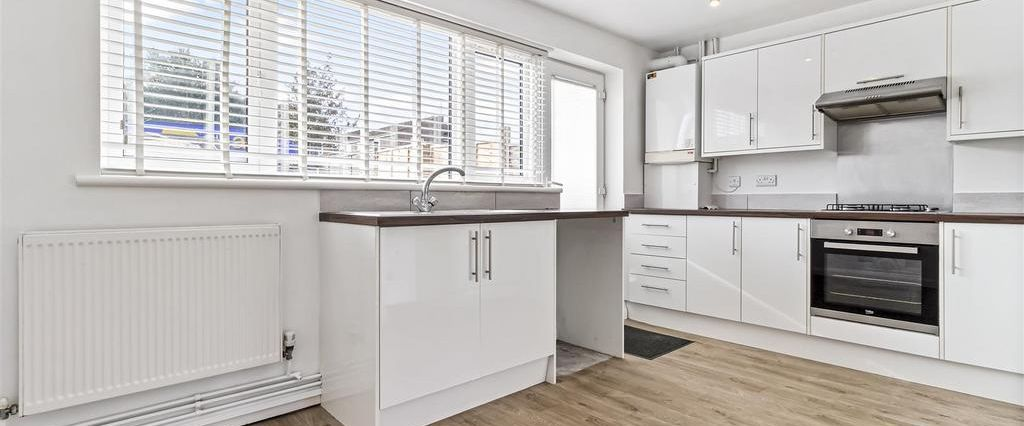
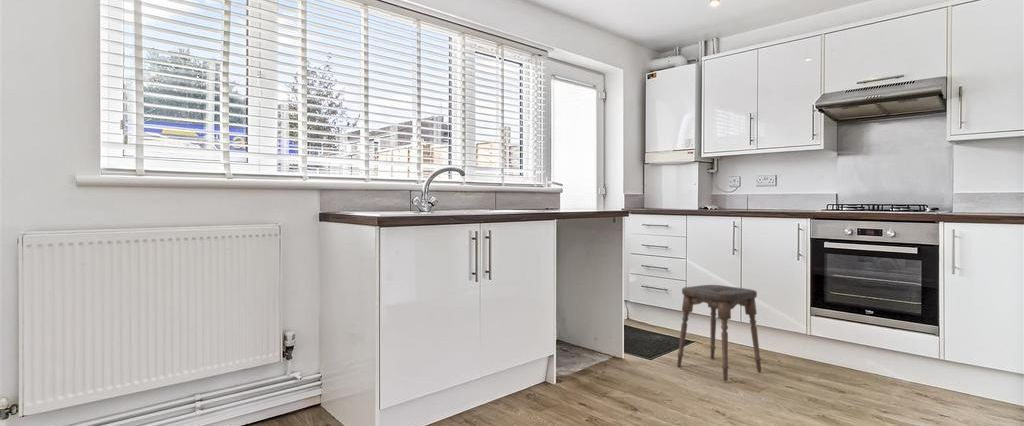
+ stool [676,284,762,382]
